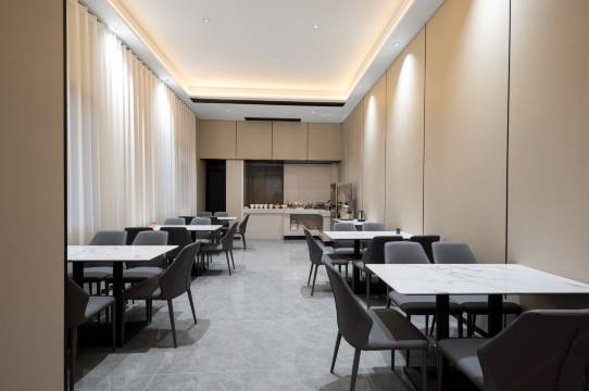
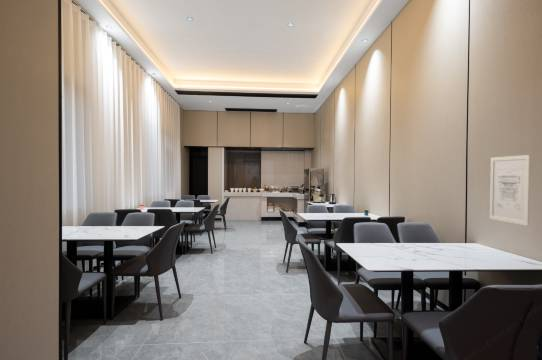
+ wall art [489,154,532,227]
